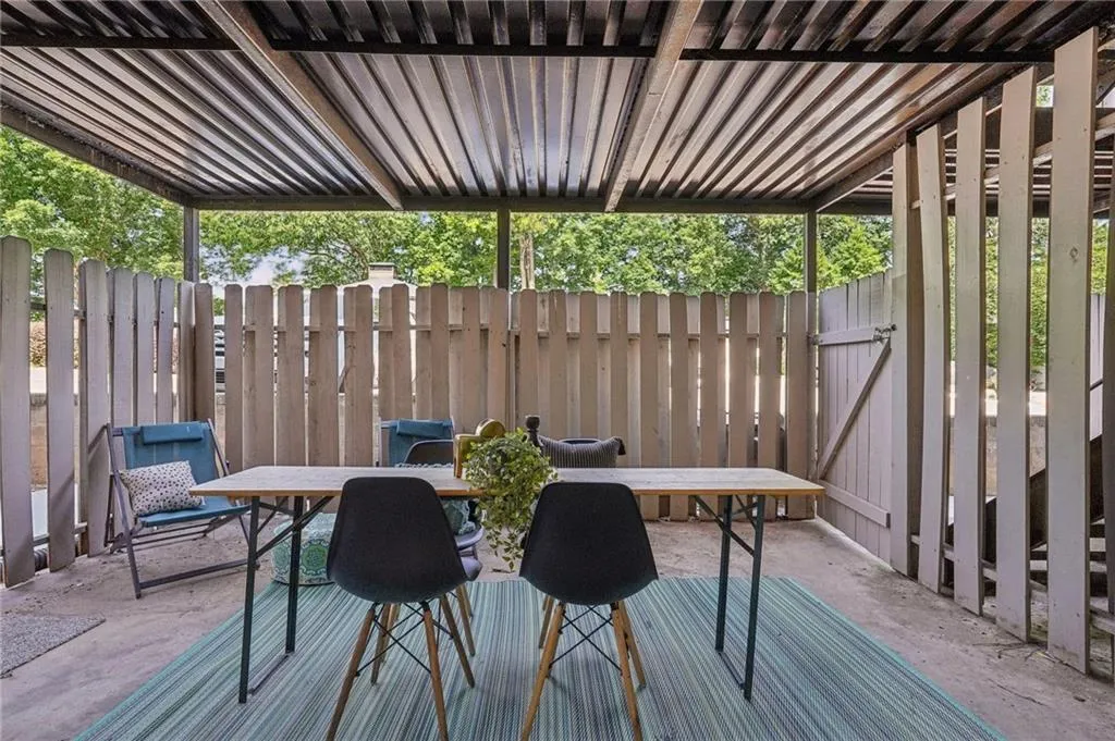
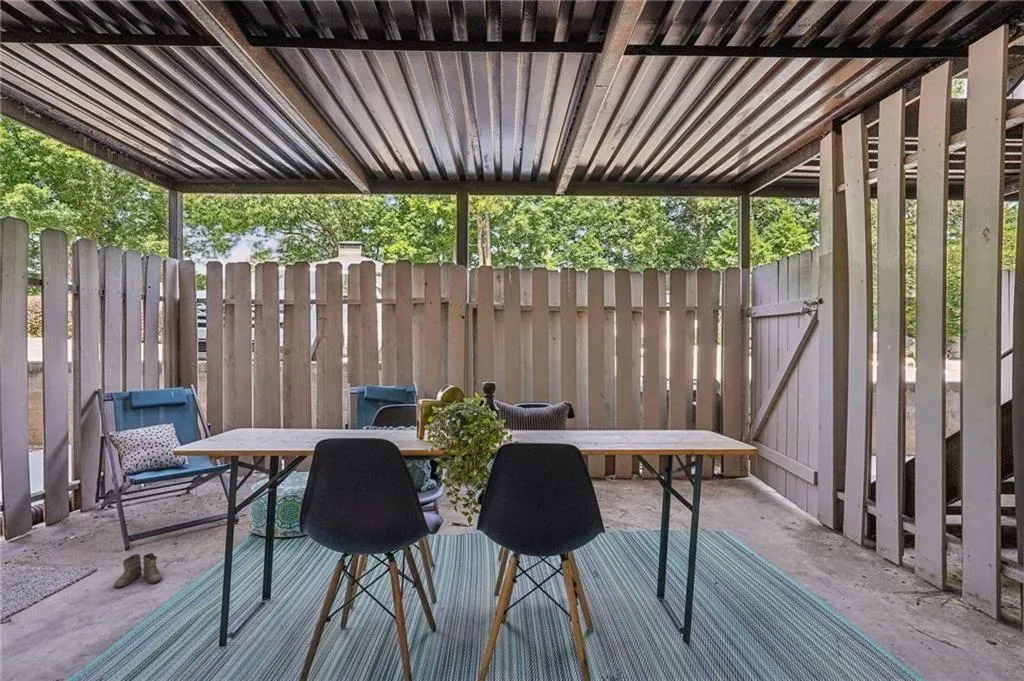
+ boots [113,552,167,590]
